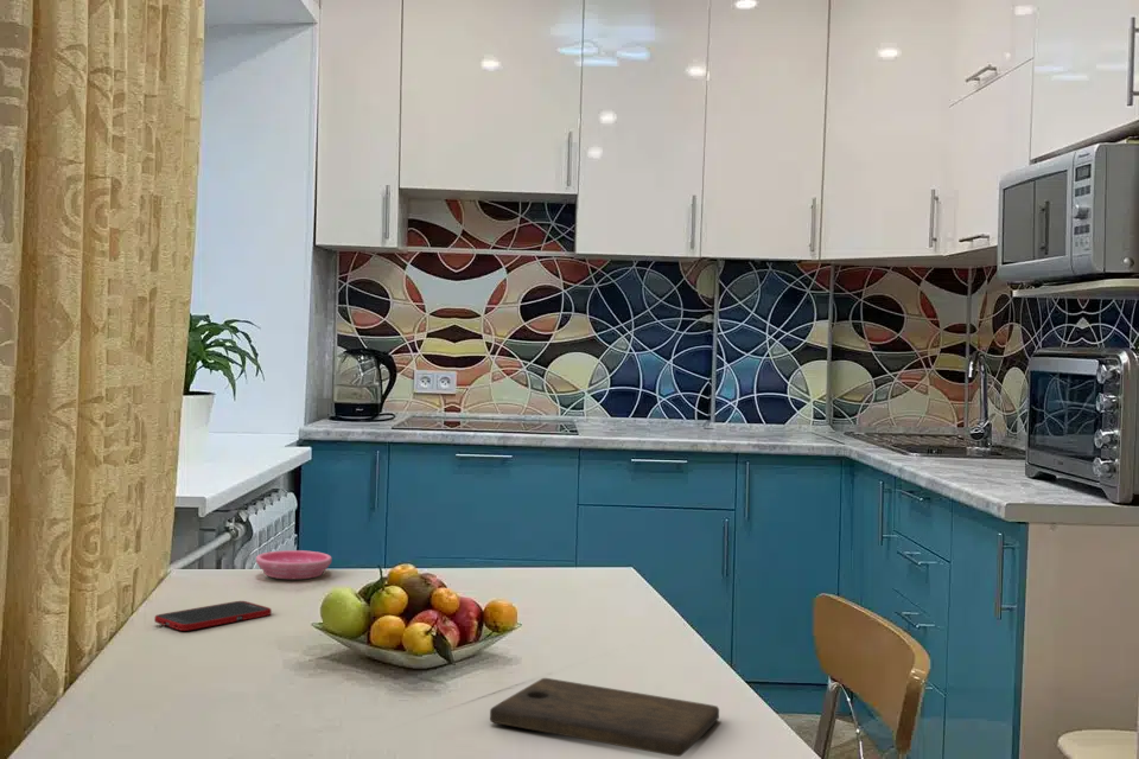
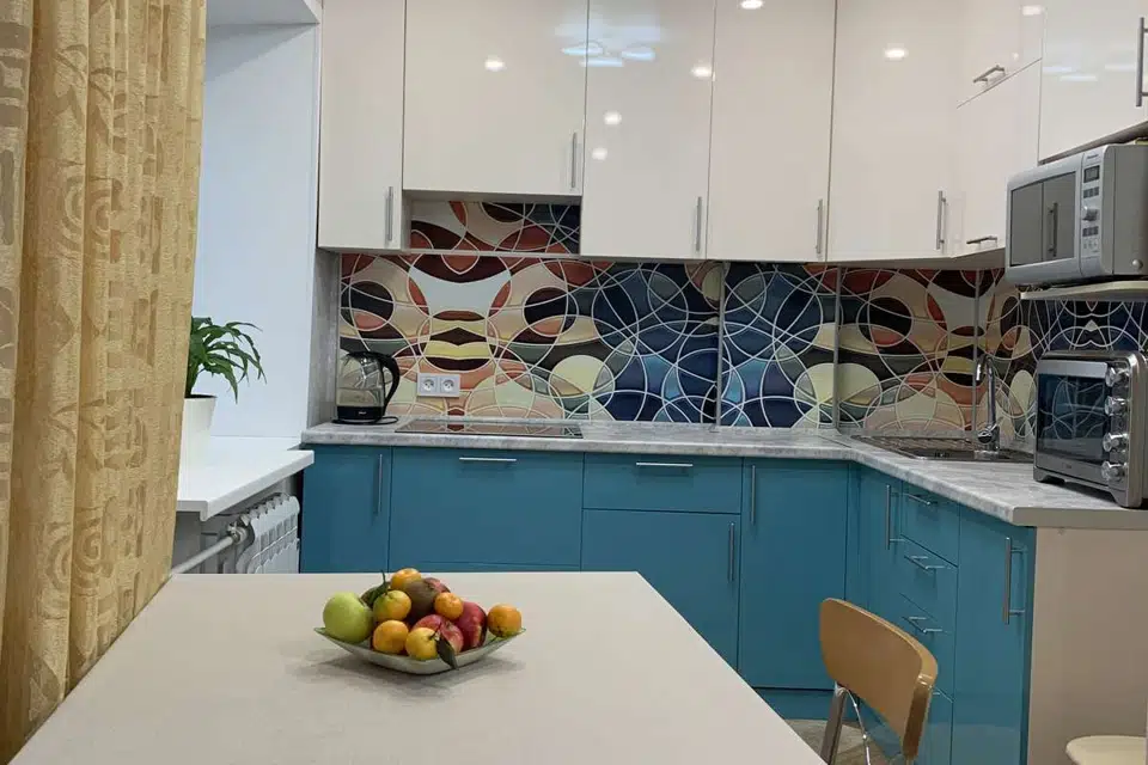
- cutting board [489,677,720,758]
- cell phone [153,600,273,632]
- saucer [255,549,333,580]
